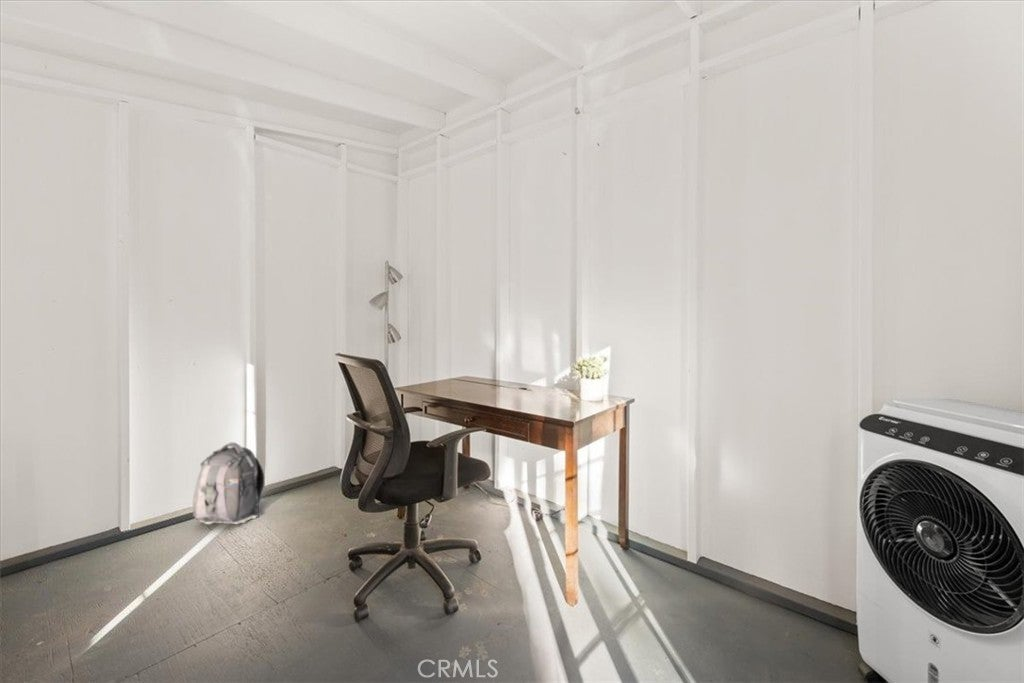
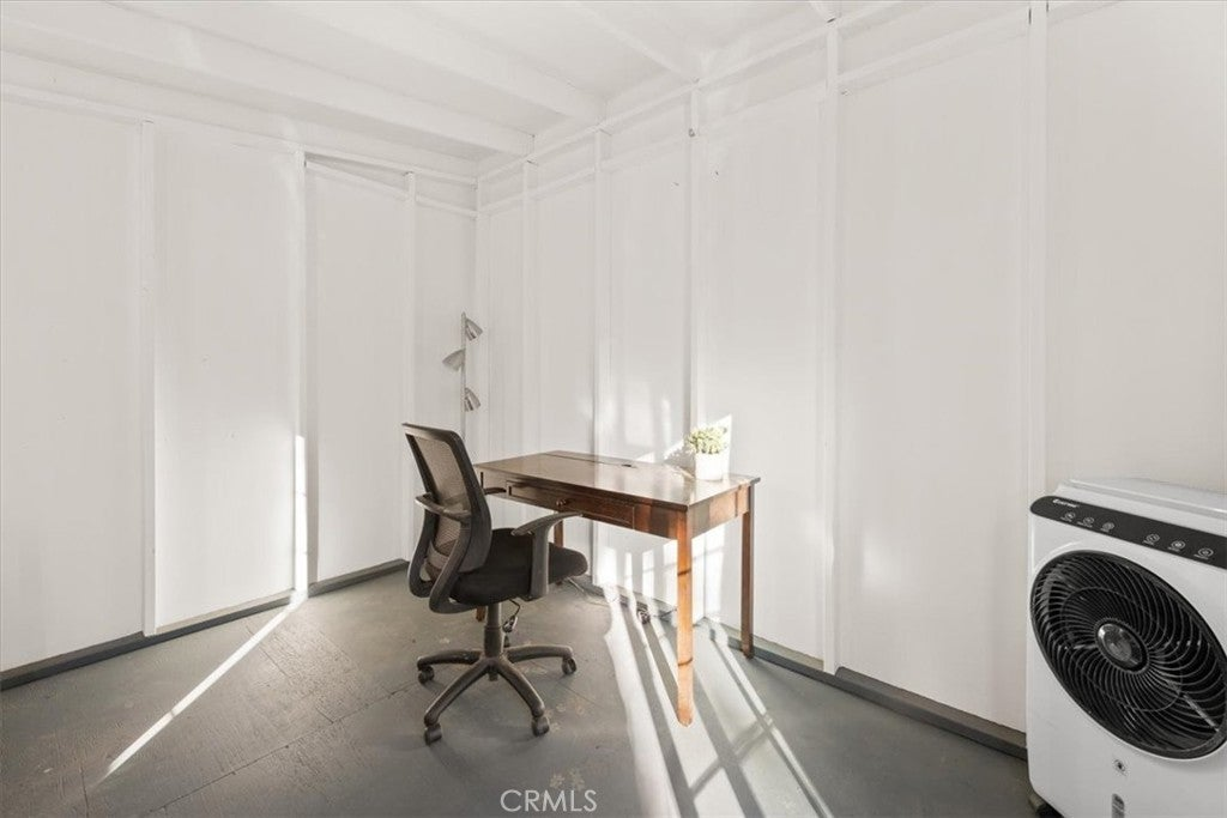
- backpack [191,441,265,526]
